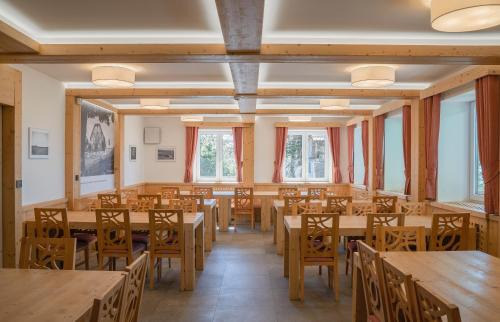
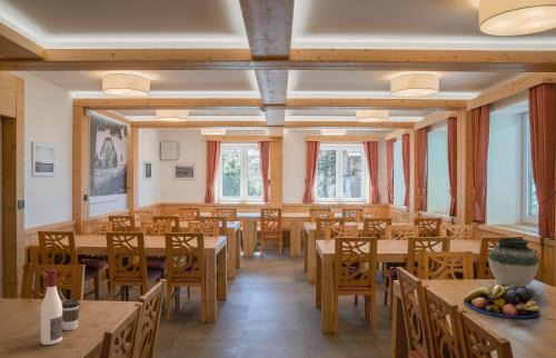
+ coffee cup [61,299,81,331]
+ vase [487,237,539,288]
+ alcohol [40,269,63,346]
+ fruit bowl [463,284,540,319]
